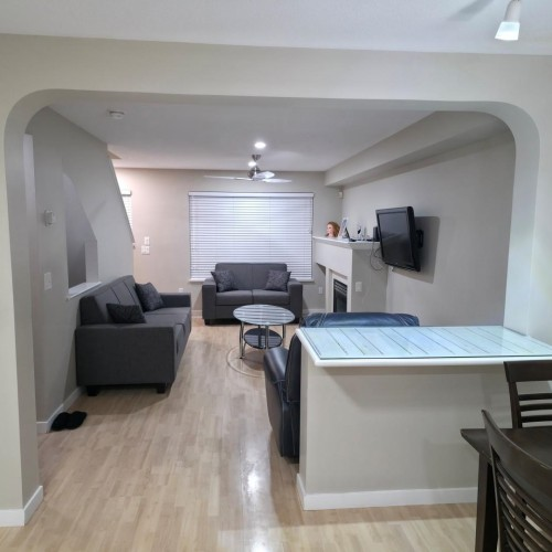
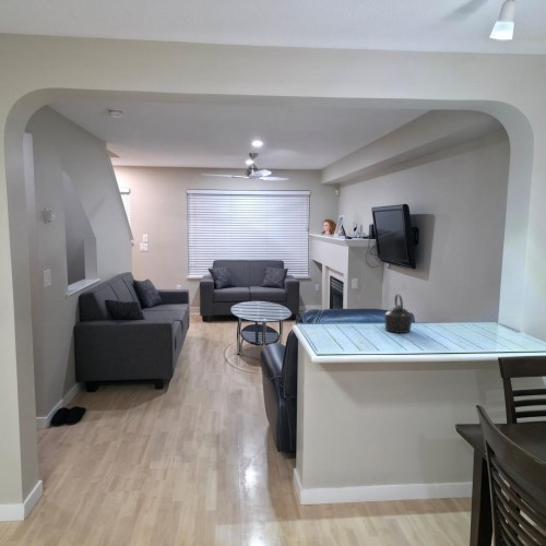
+ kettle [383,293,413,334]
